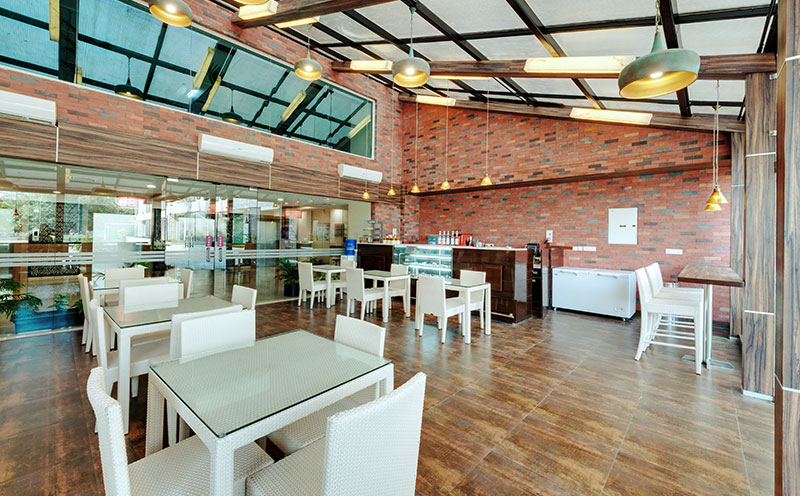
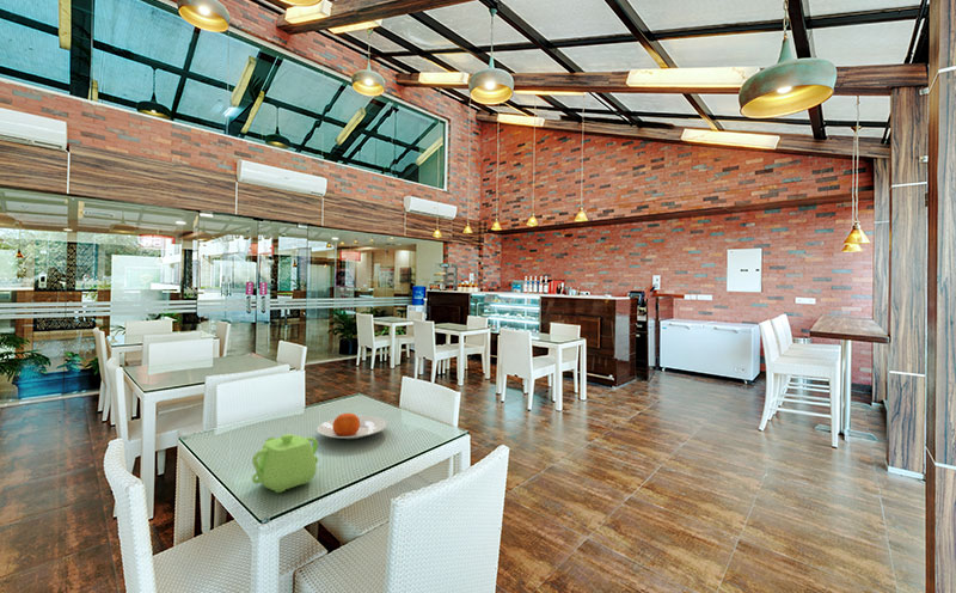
+ plate [317,412,388,440]
+ teapot [251,433,319,494]
